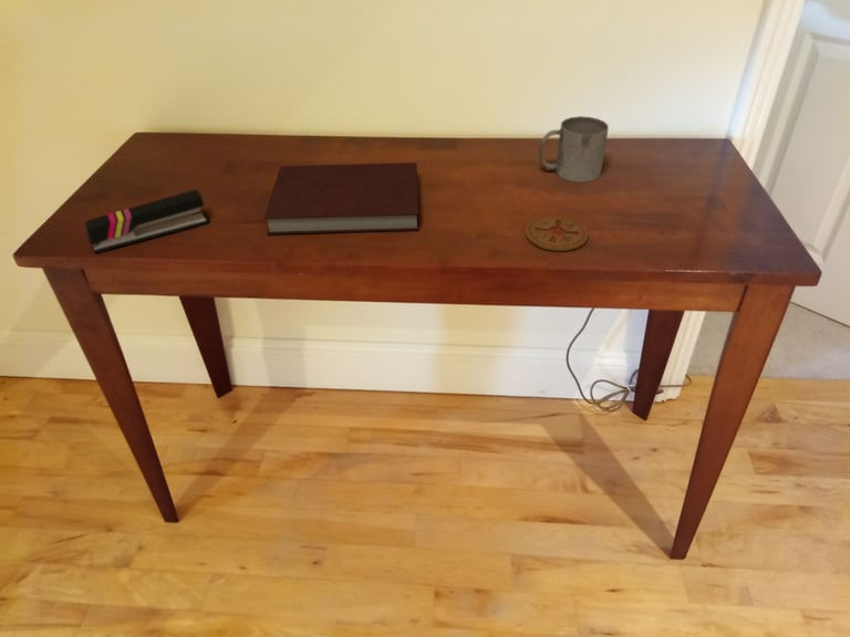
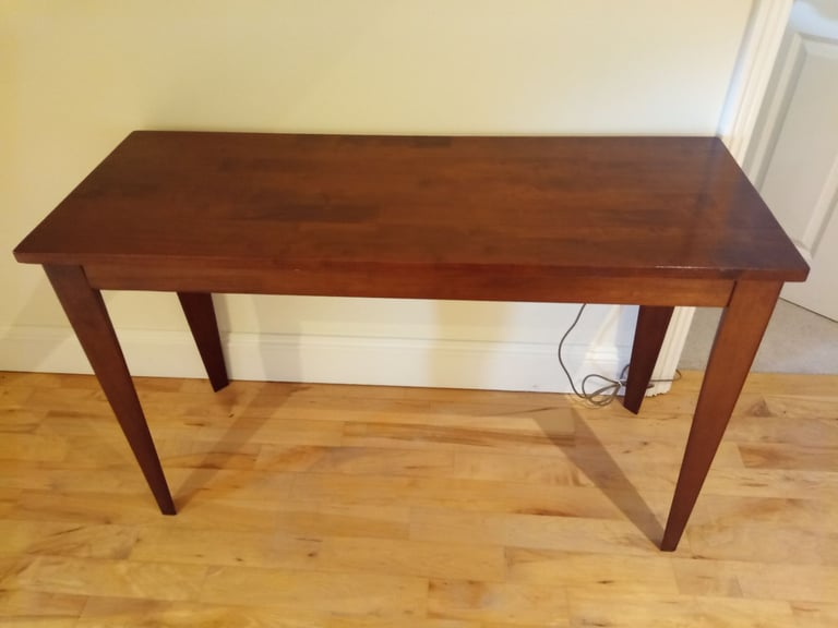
- notebook [263,161,421,236]
- mug [538,115,610,184]
- coaster [525,215,589,252]
- stapler [84,188,210,254]
